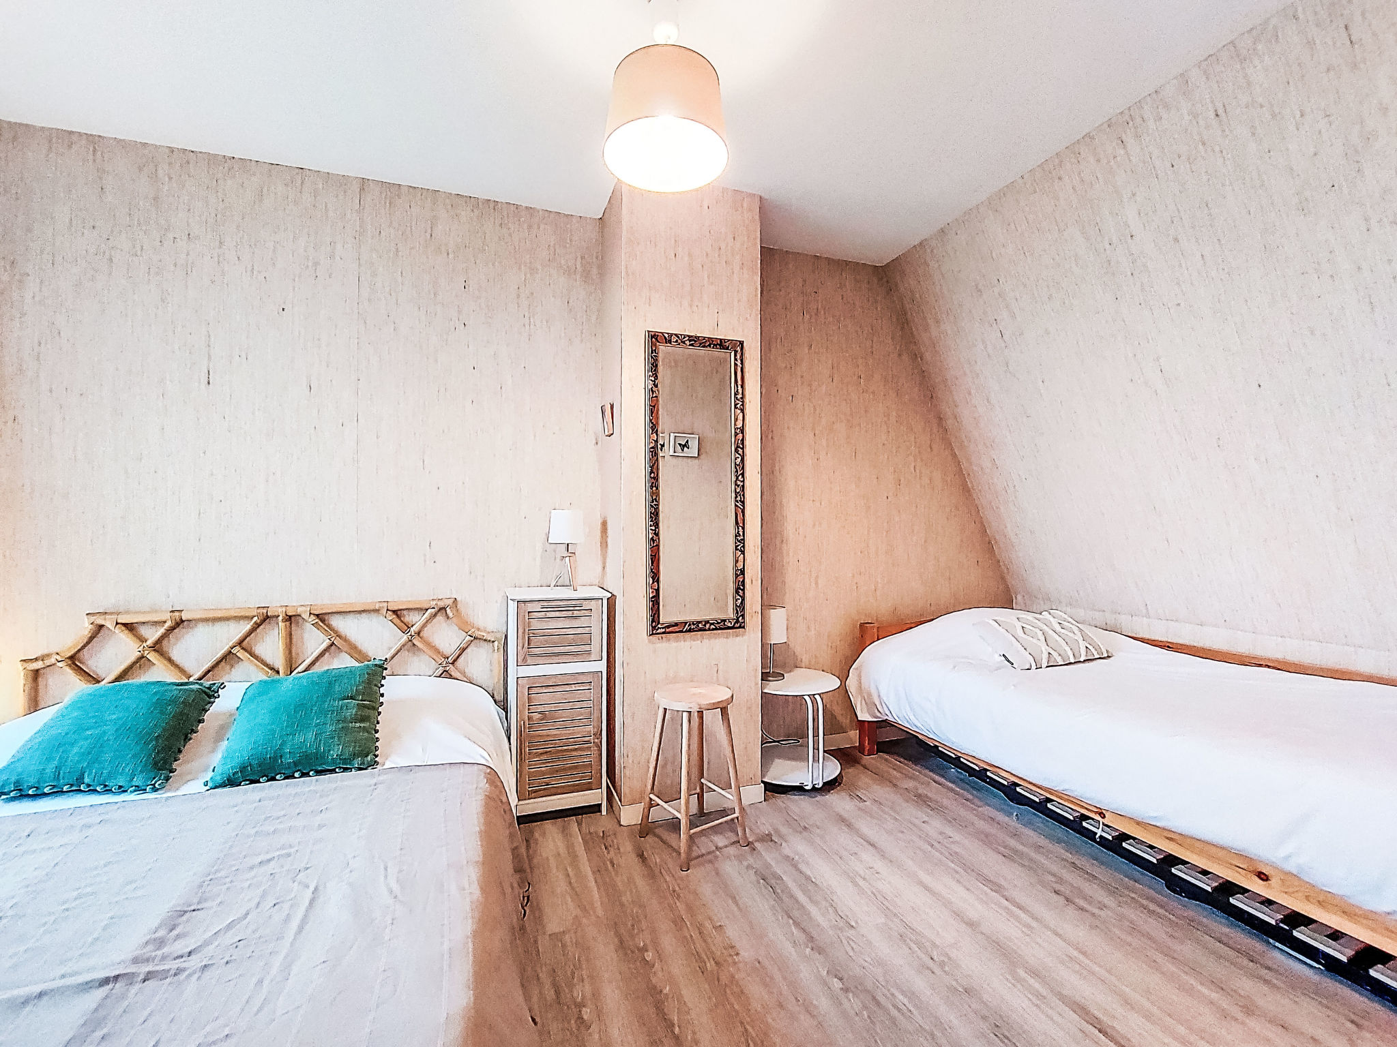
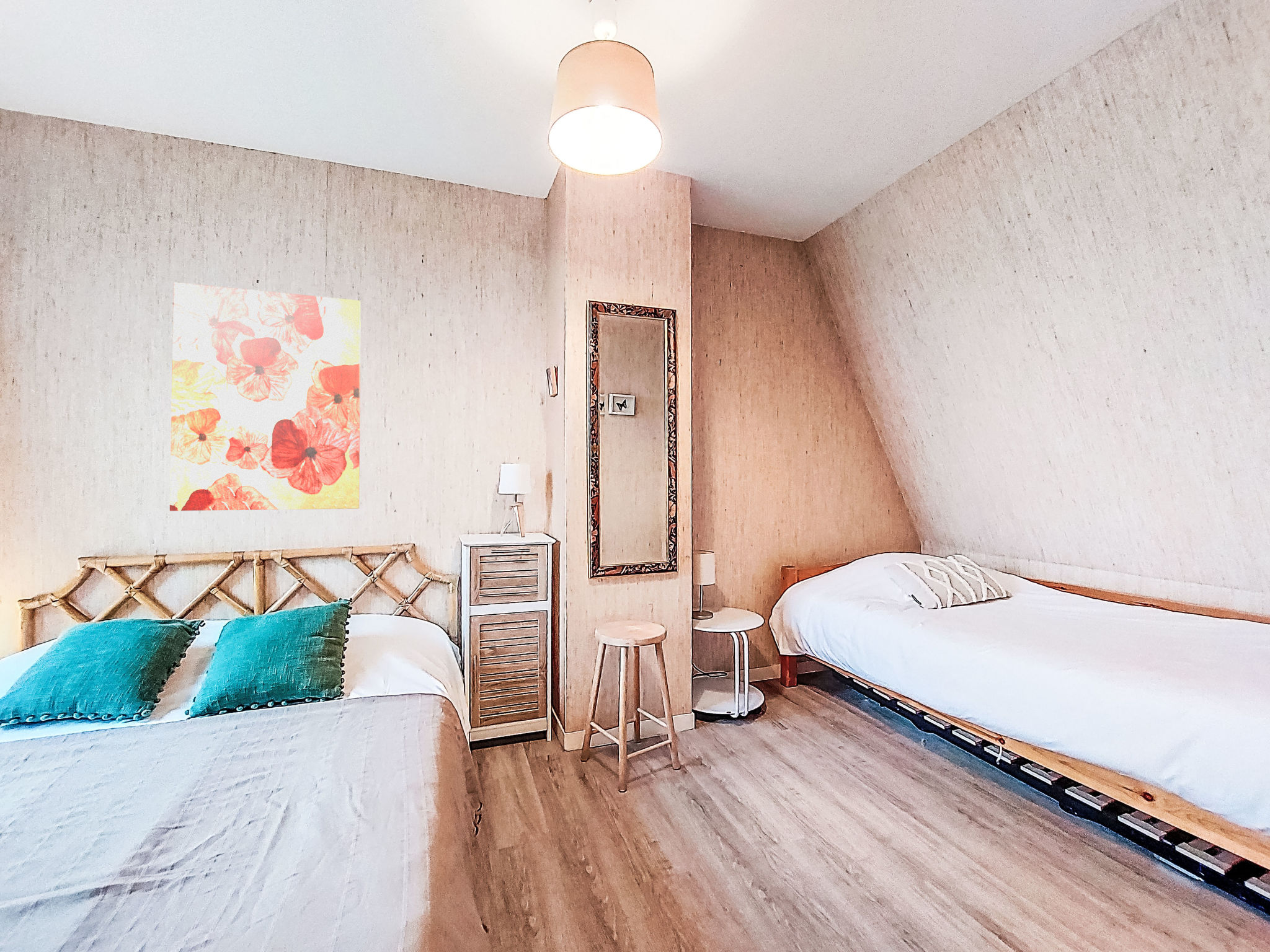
+ wall art [169,281,362,511]
